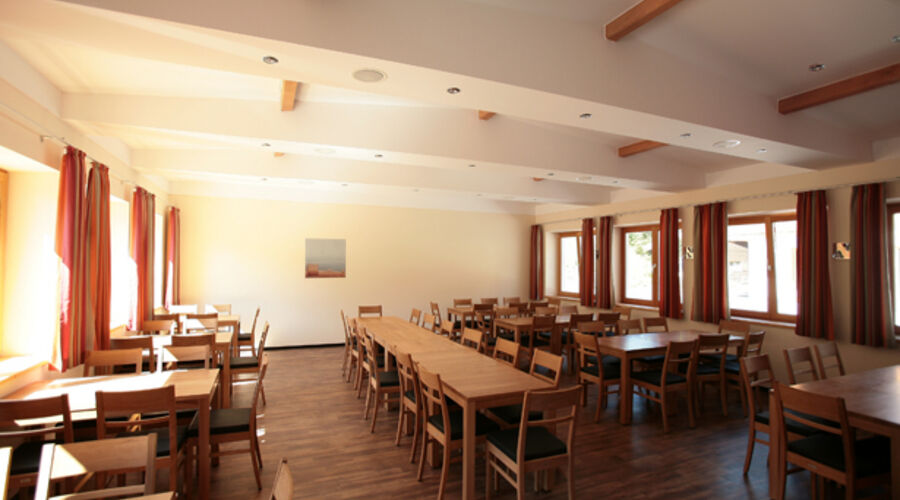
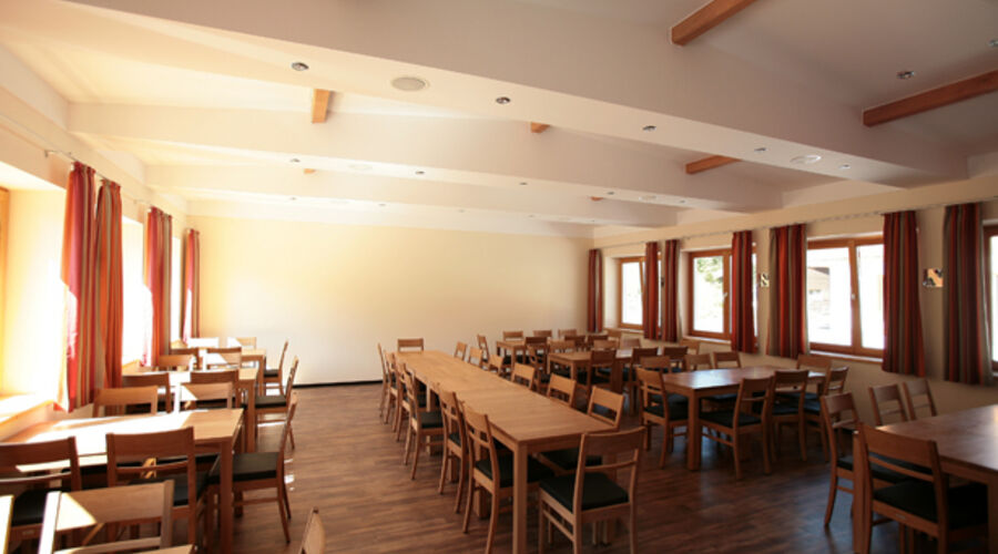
- wall art [304,237,347,279]
